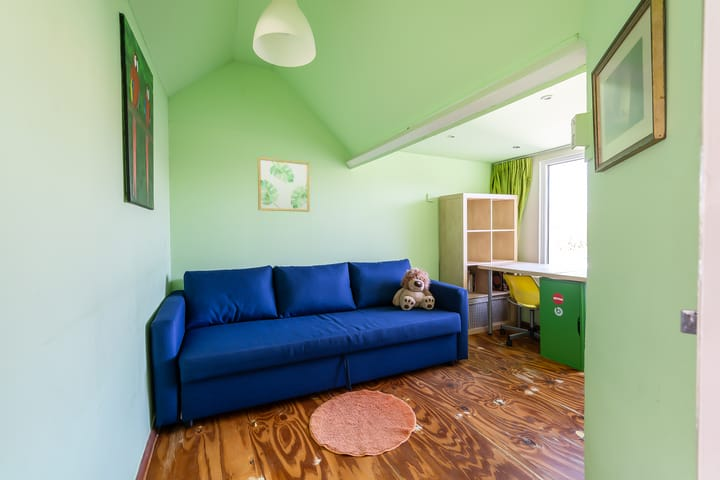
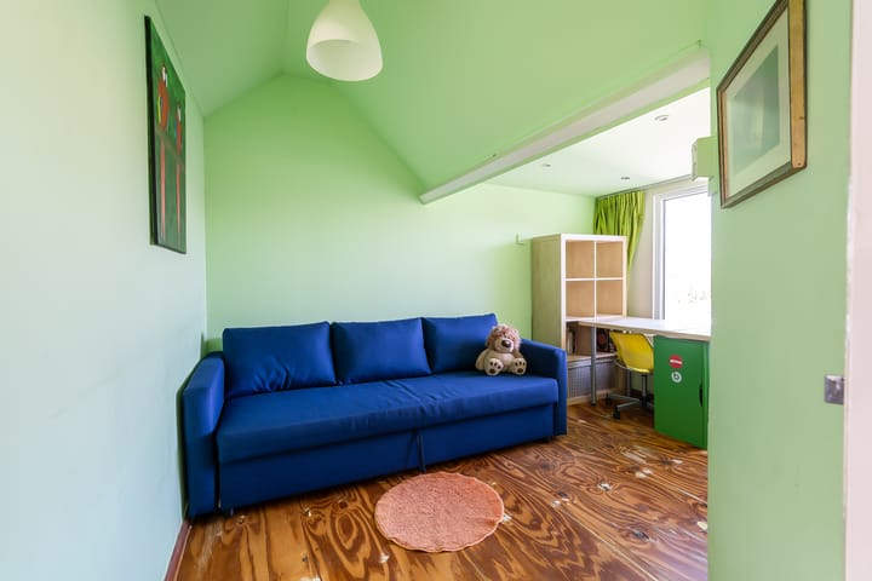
- wall art [257,156,310,213]
